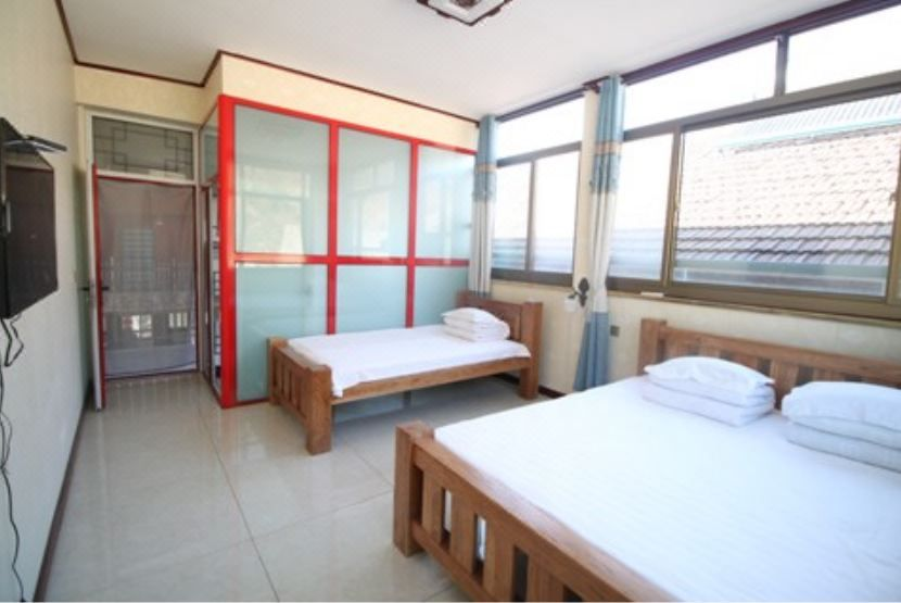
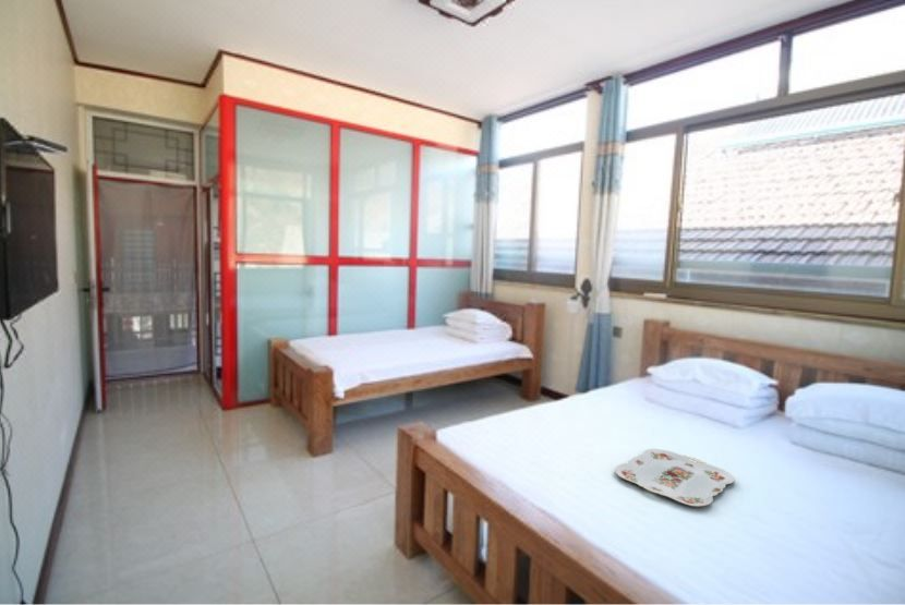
+ serving tray [614,448,736,508]
